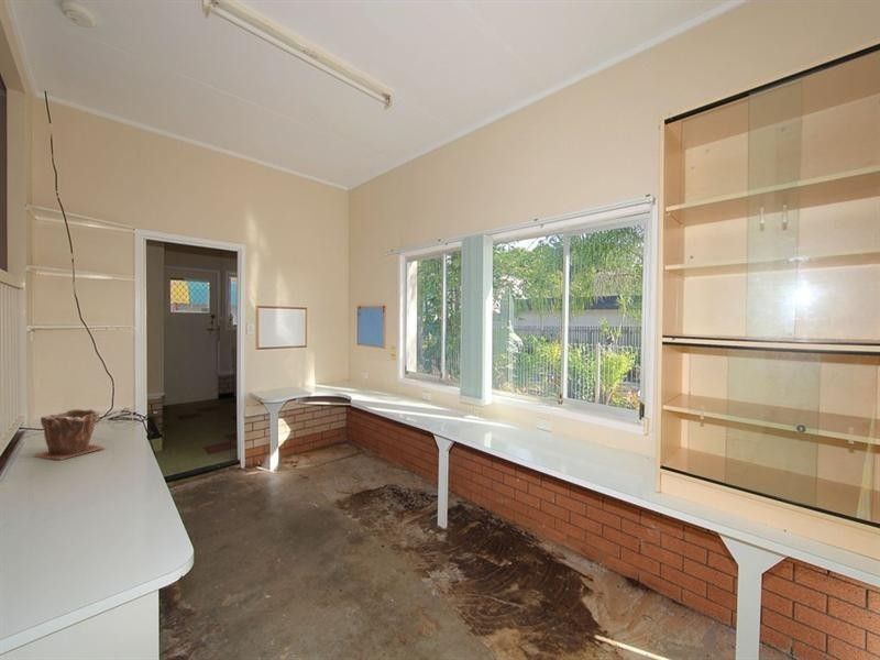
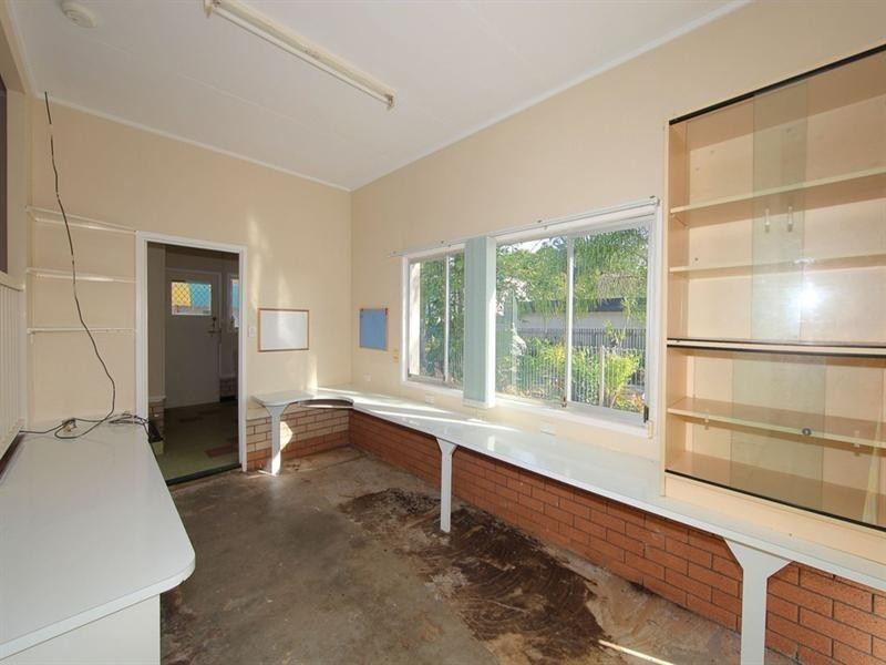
- plant pot [33,407,106,461]
